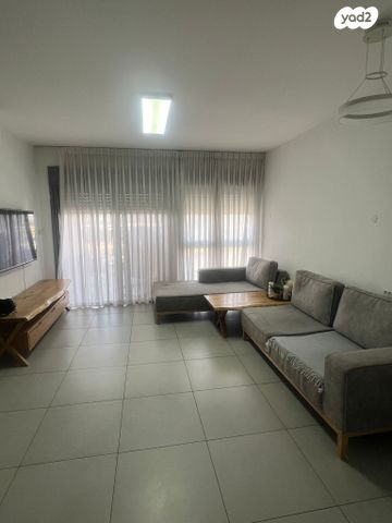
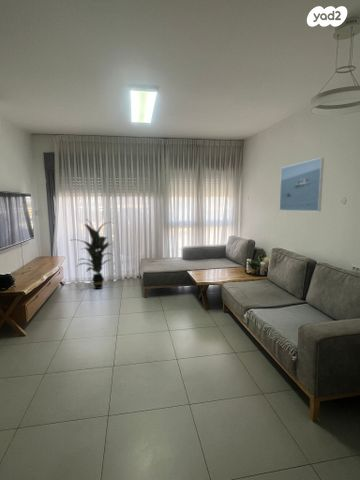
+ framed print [279,156,325,212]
+ indoor plant [71,218,115,290]
